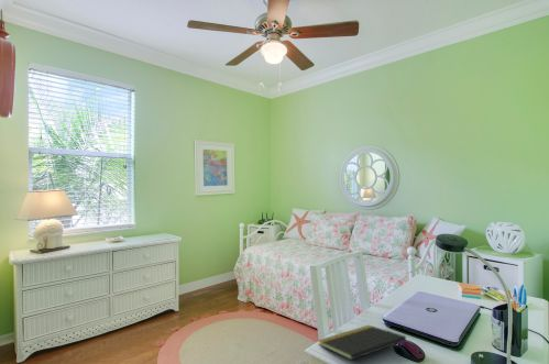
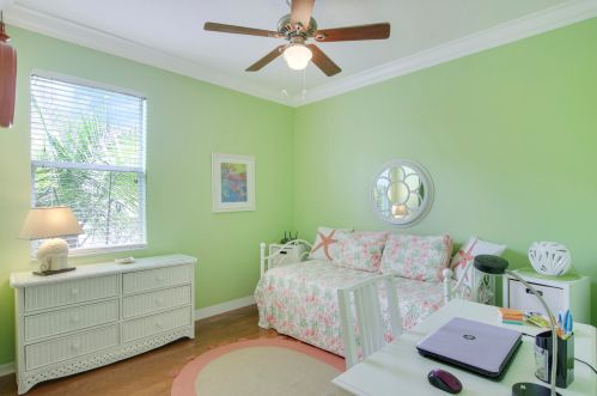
- notepad [317,324,408,361]
